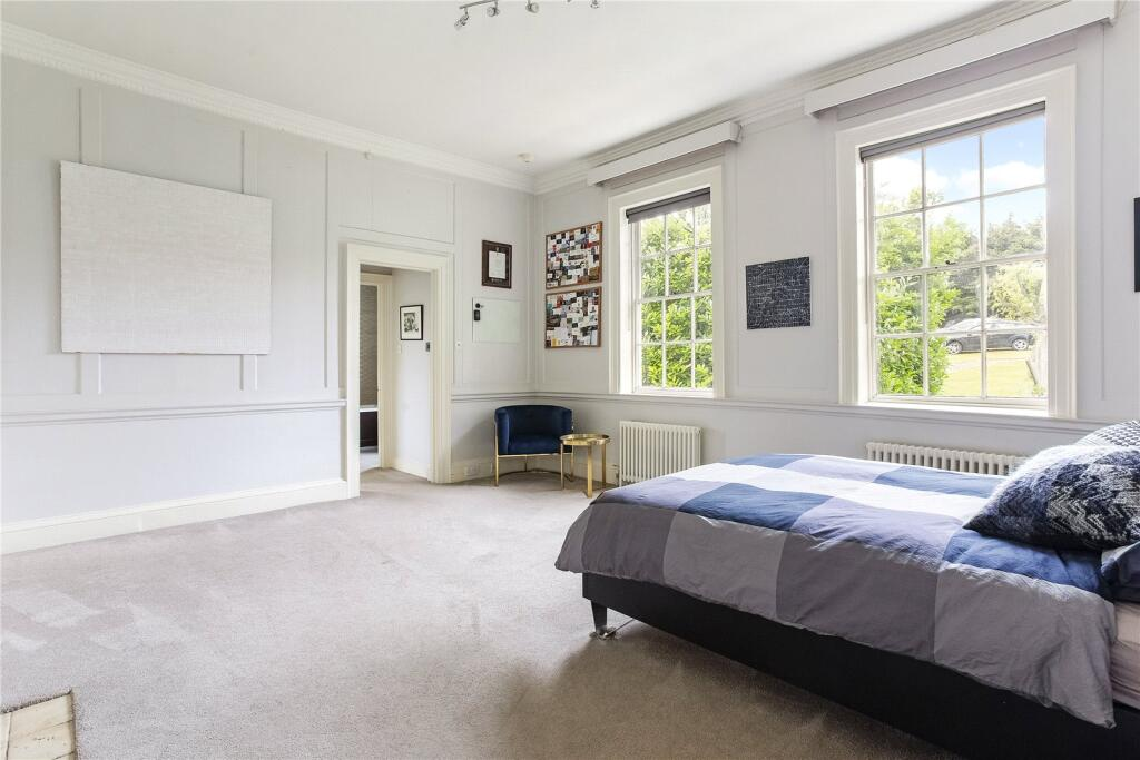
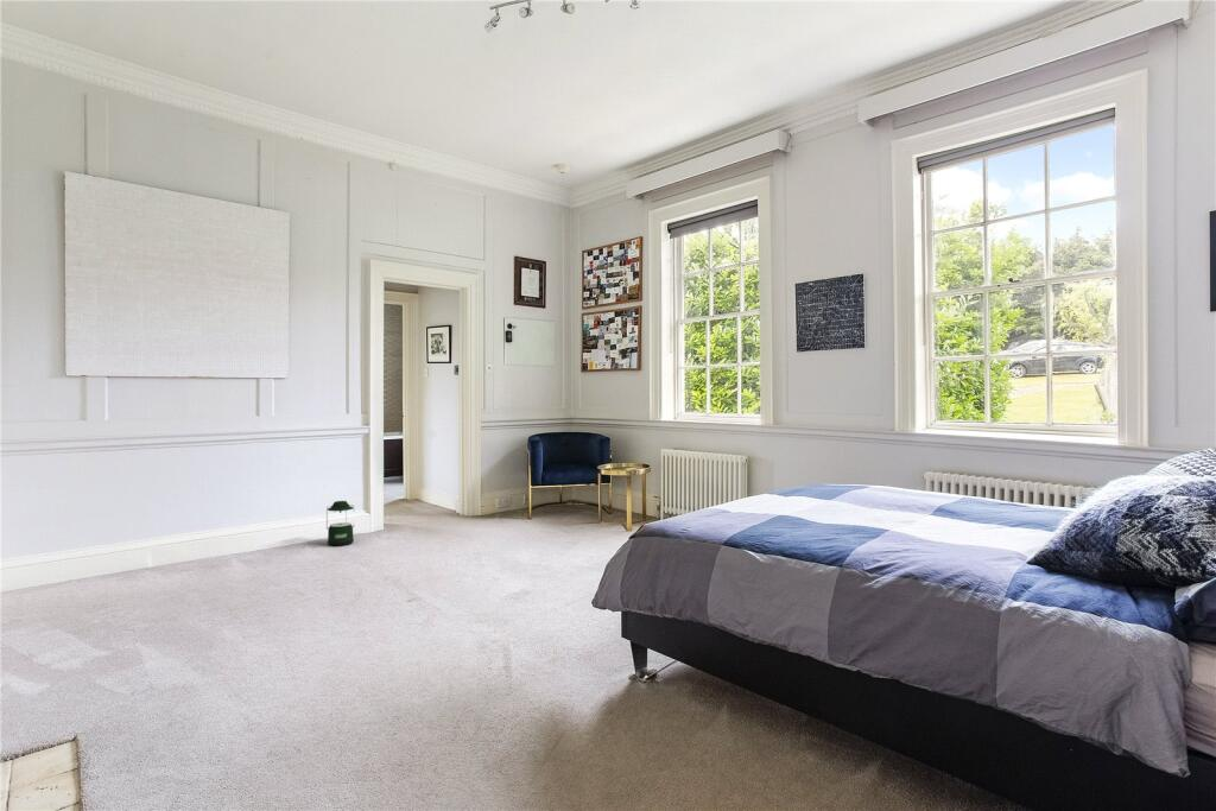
+ lantern [325,500,355,546]
